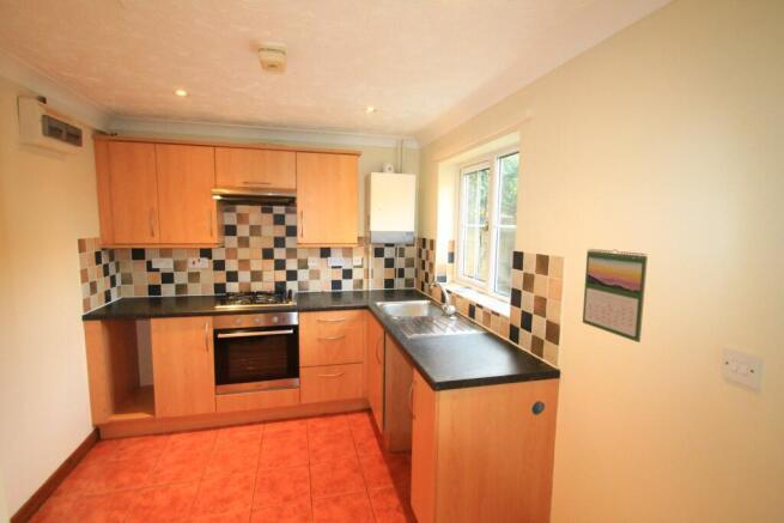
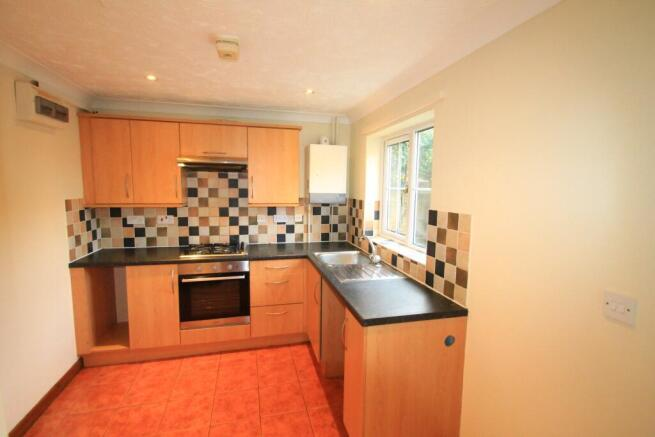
- calendar [582,248,649,343]
